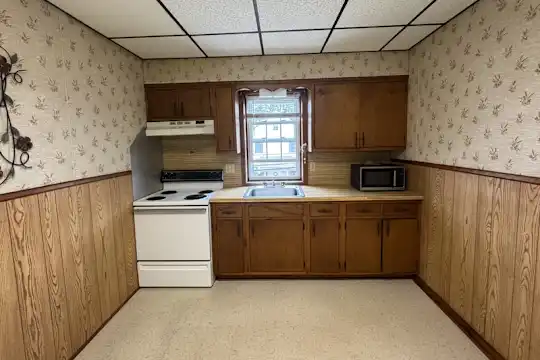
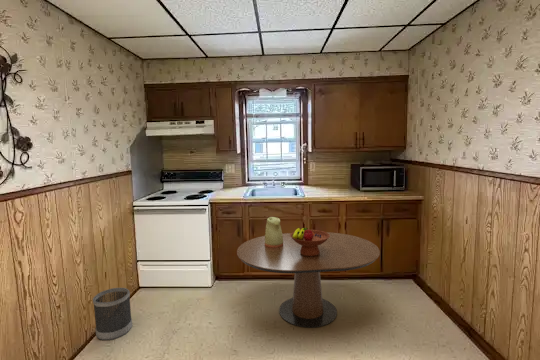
+ fruit bowl [290,227,330,256]
+ wastebasket [92,287,133,341]
+ dining table [236,231,381,328]
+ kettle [264,216,283,248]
